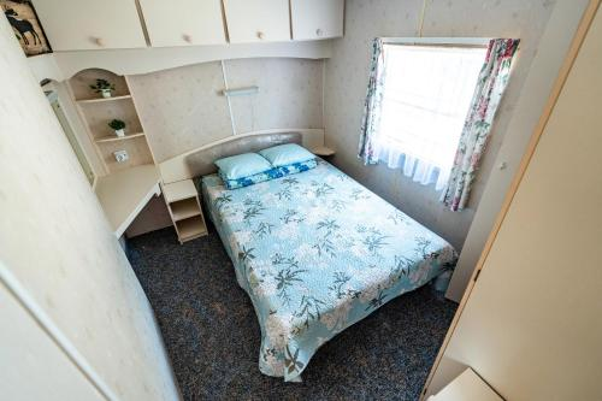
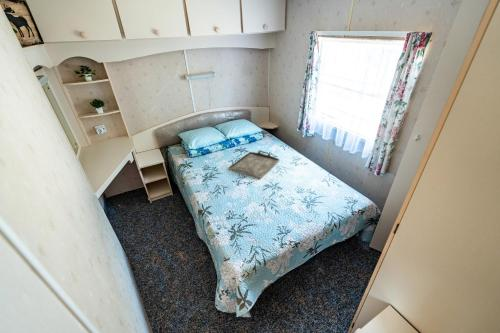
+ serving tray [227,150,280,180]
